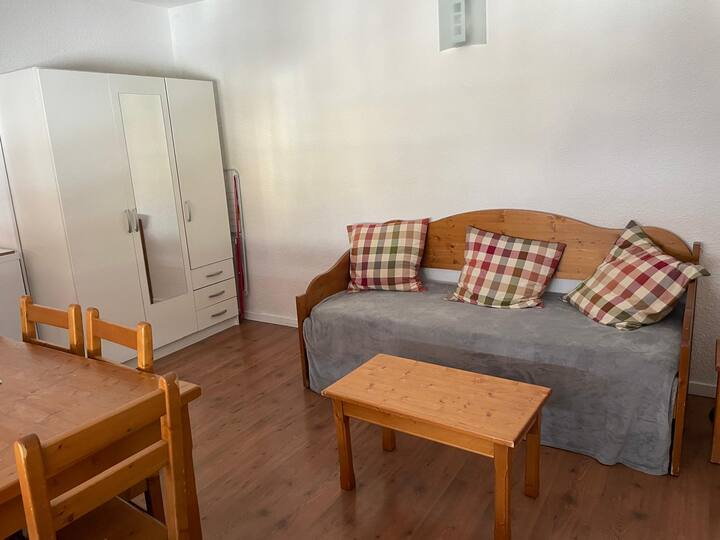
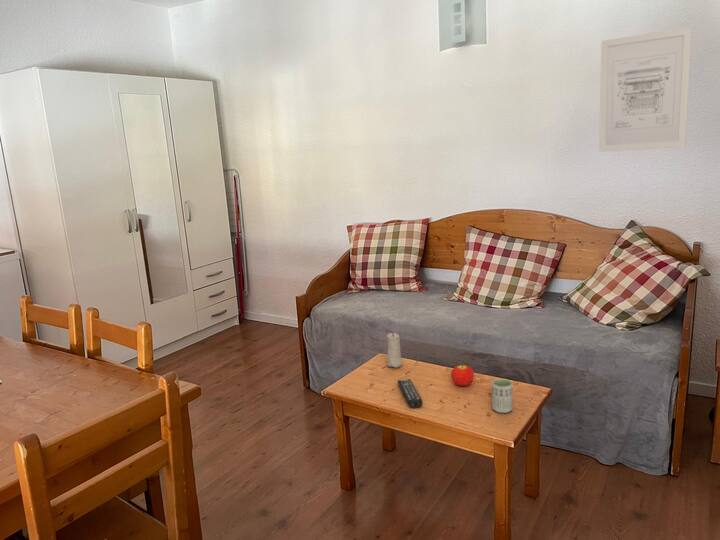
+ fruit [450,364,475,387]
+ remote control [396,378,423,409]
+ wall art [598,26,693,153]
+ cup [491,378,514,414]
+ candle [385,332,403,369]
